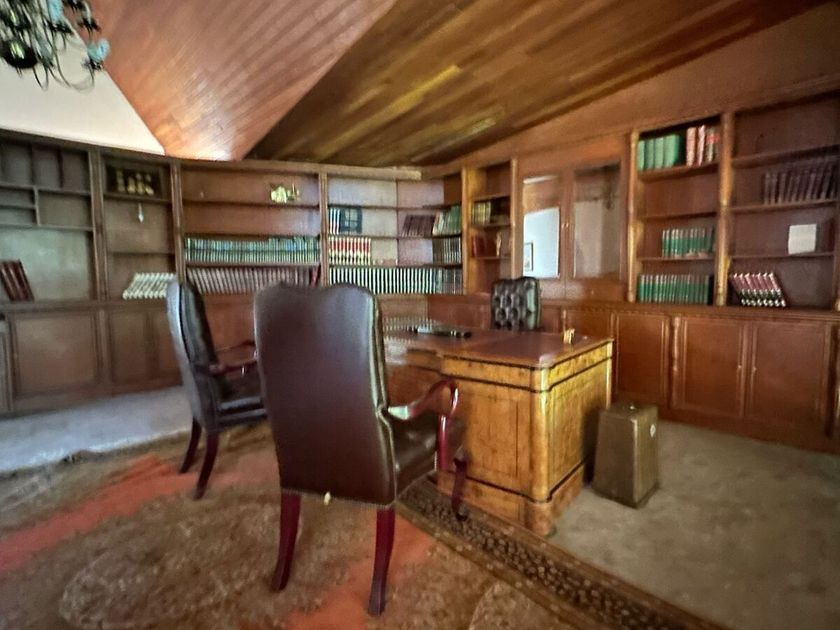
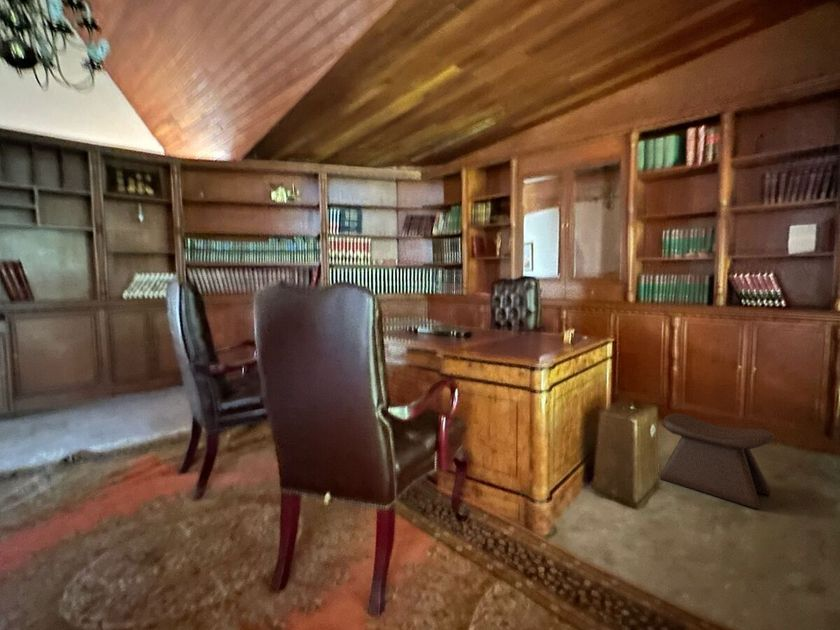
+ stool [659,413,776,510]
